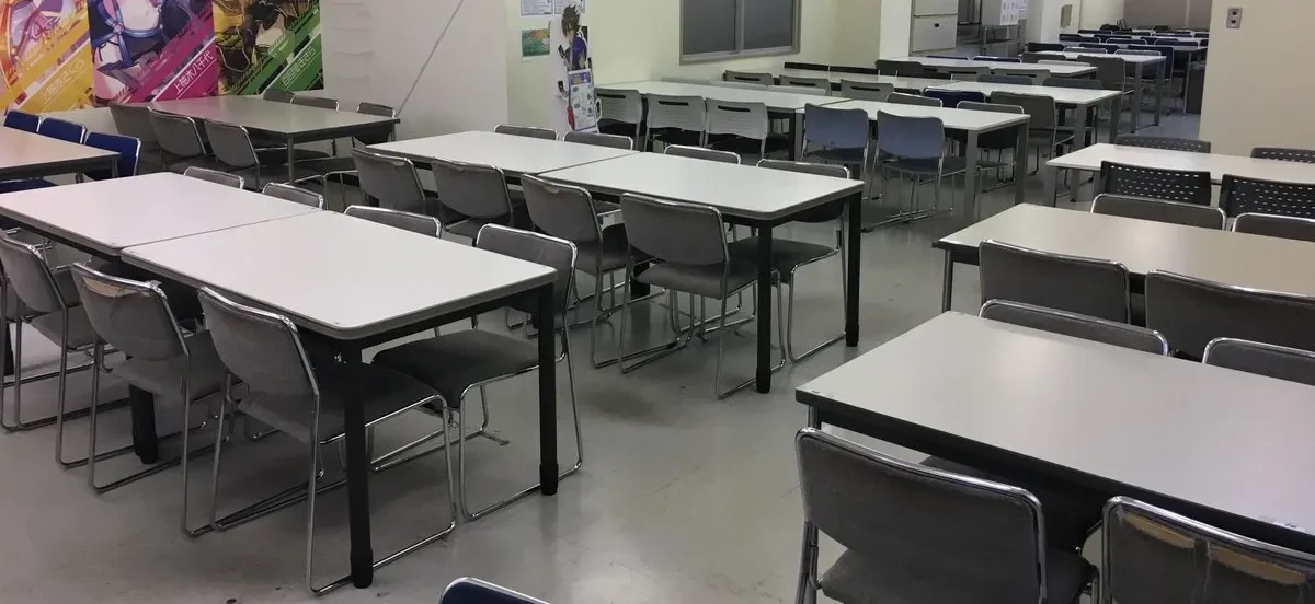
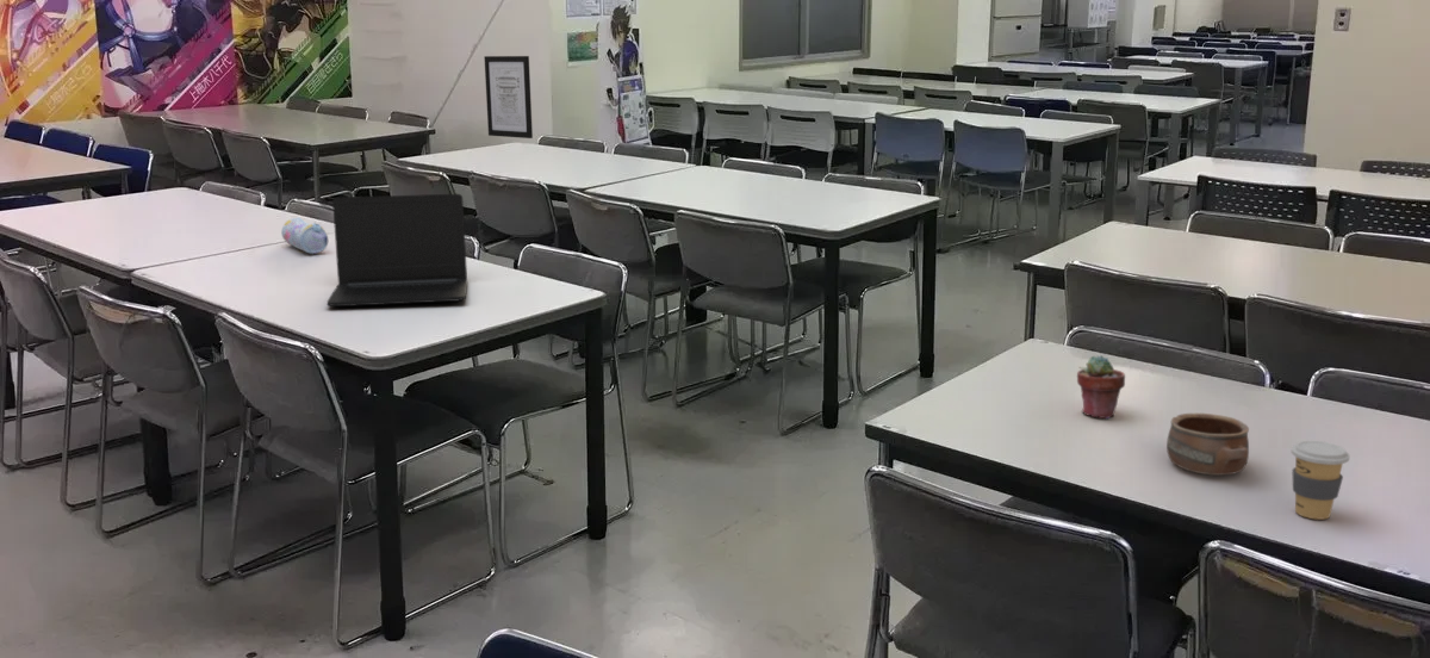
+ pencil case [280,216,329,255]
+ coffee cup [1291,440,1351,521]
+ pottery [1165,412,1250,476]
+ potted succulent [1076,354,1126,420]
+ laptop [325,193,468,308]
+ wall art [484,55,534,139]
